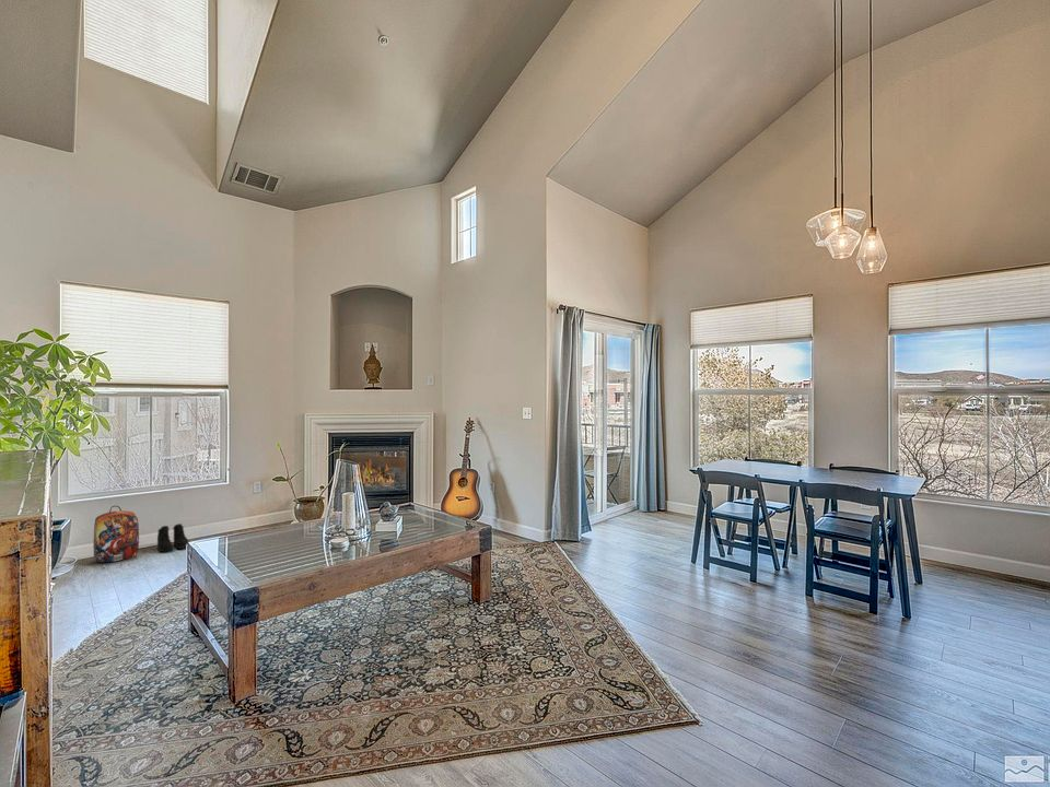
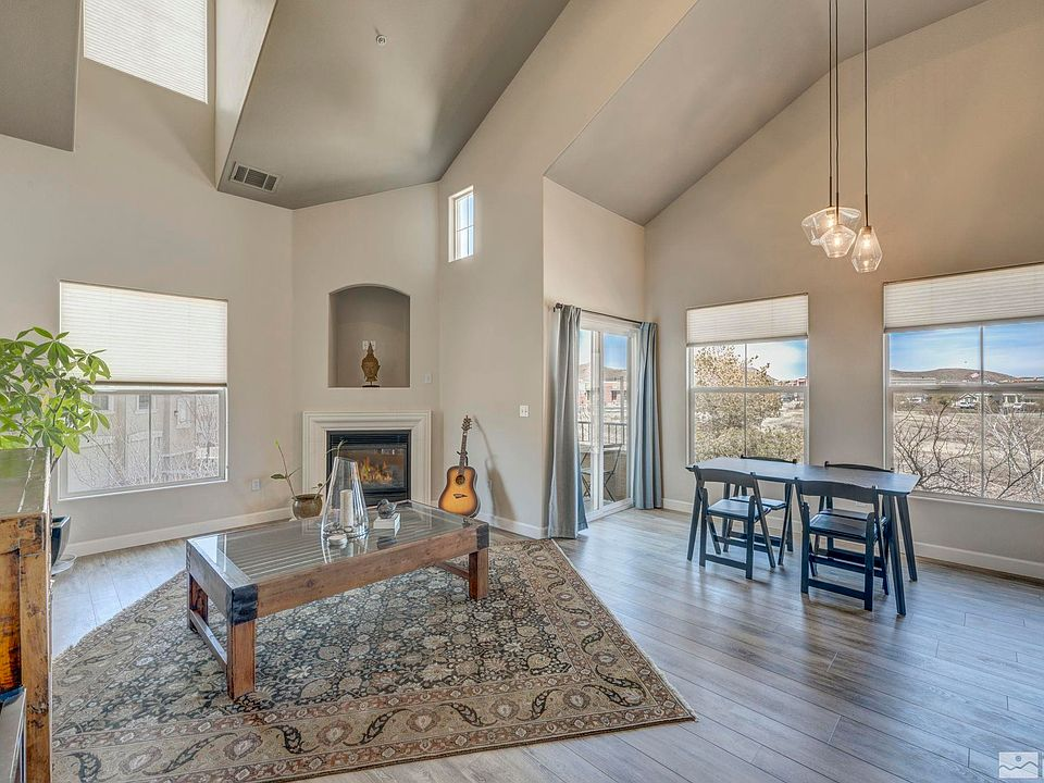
- backpack [92,505,140,563]
- boots [156,522,189,553]
